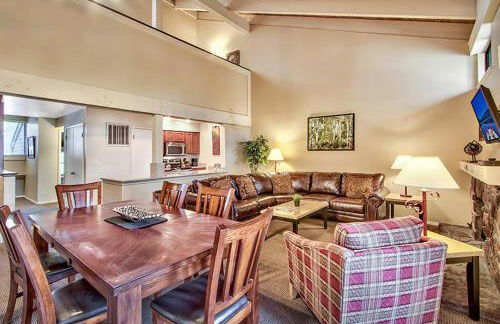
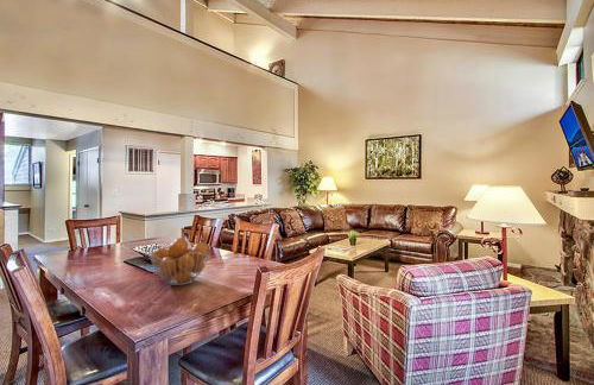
+ fruit basket [148,236,211,286]
